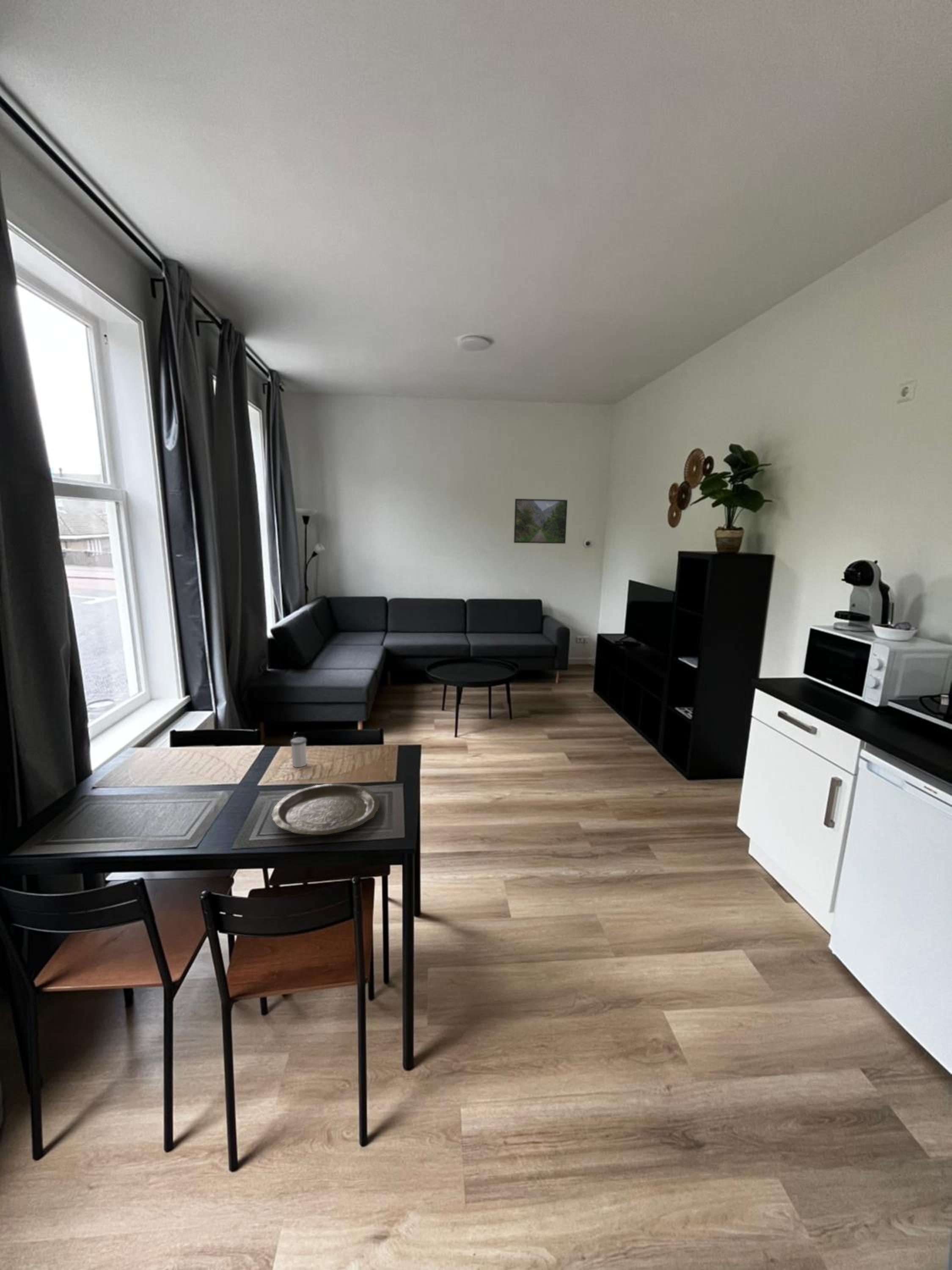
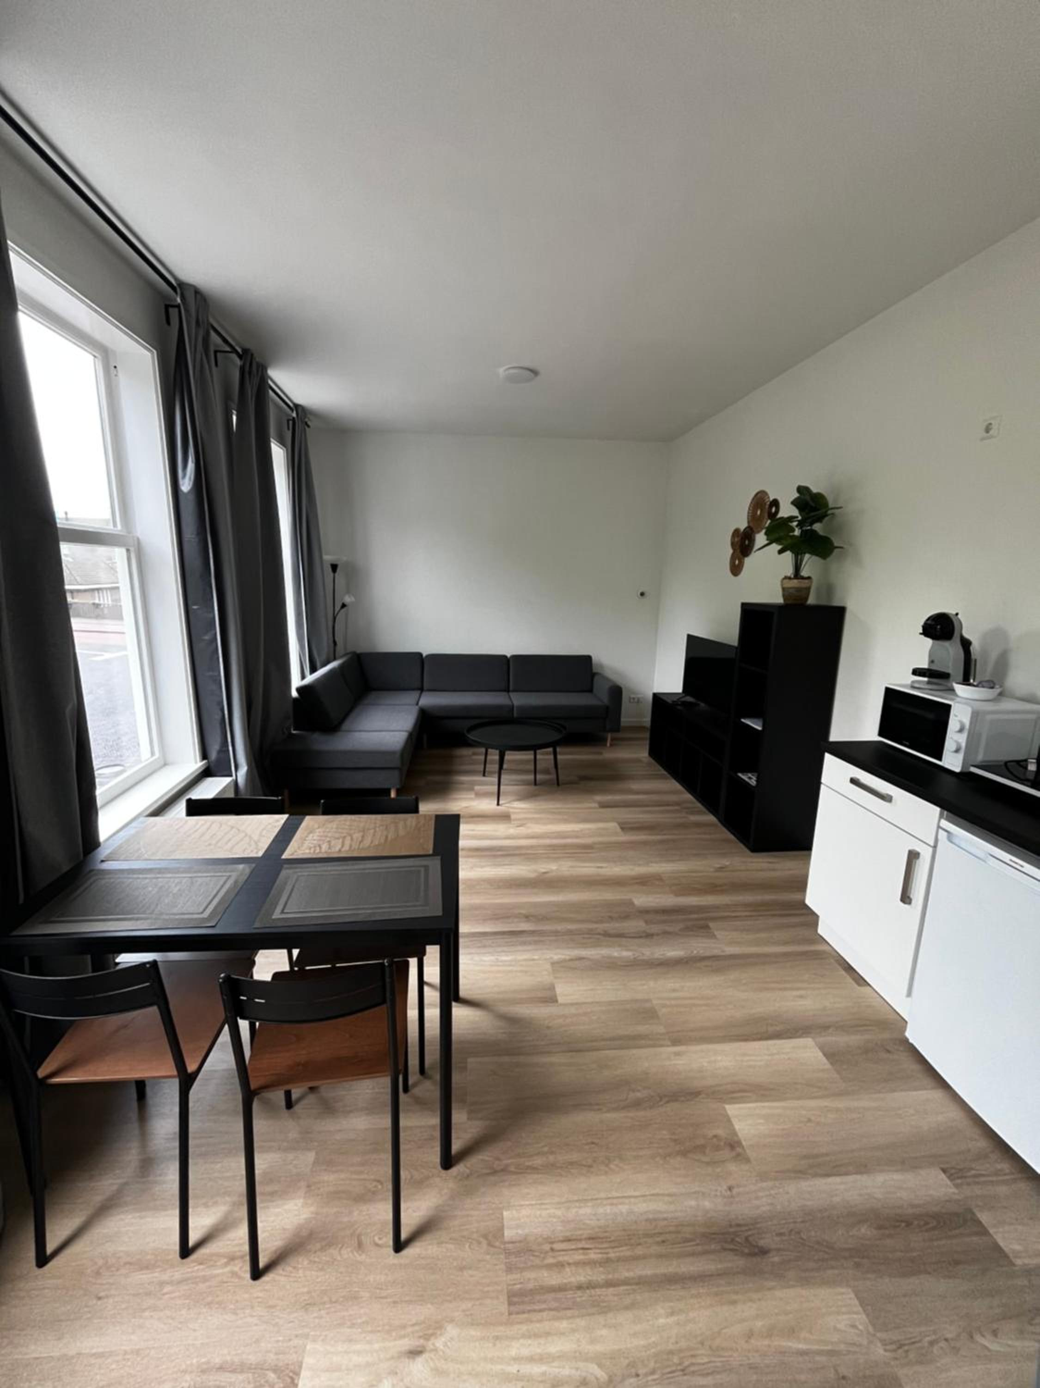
- plate [271,783,380,835]
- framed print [513,498,568,544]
- salt shaker [290,737,307,768]
